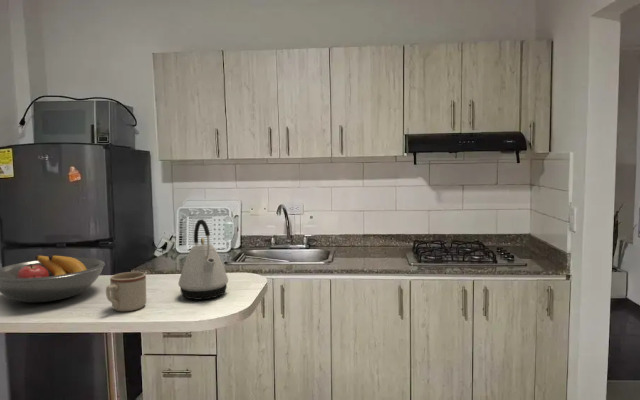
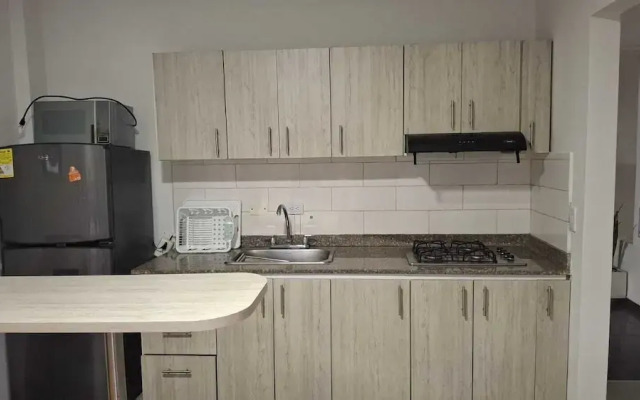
- fruit bowl [0,254,106,303]
- kettle [177,218,229,301]
- mug [105,271,147,312]
